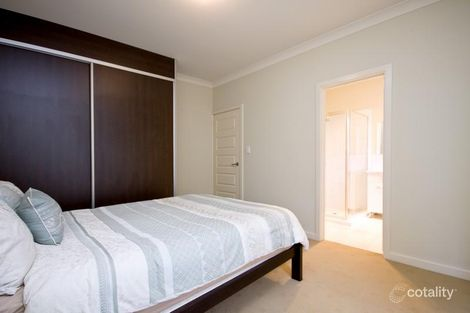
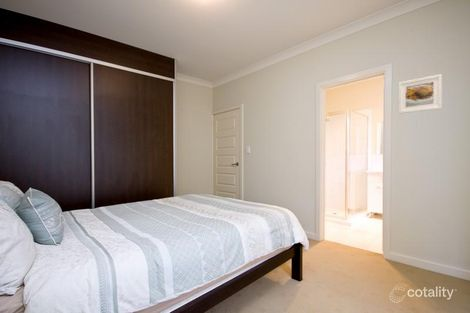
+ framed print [398,73,443,115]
